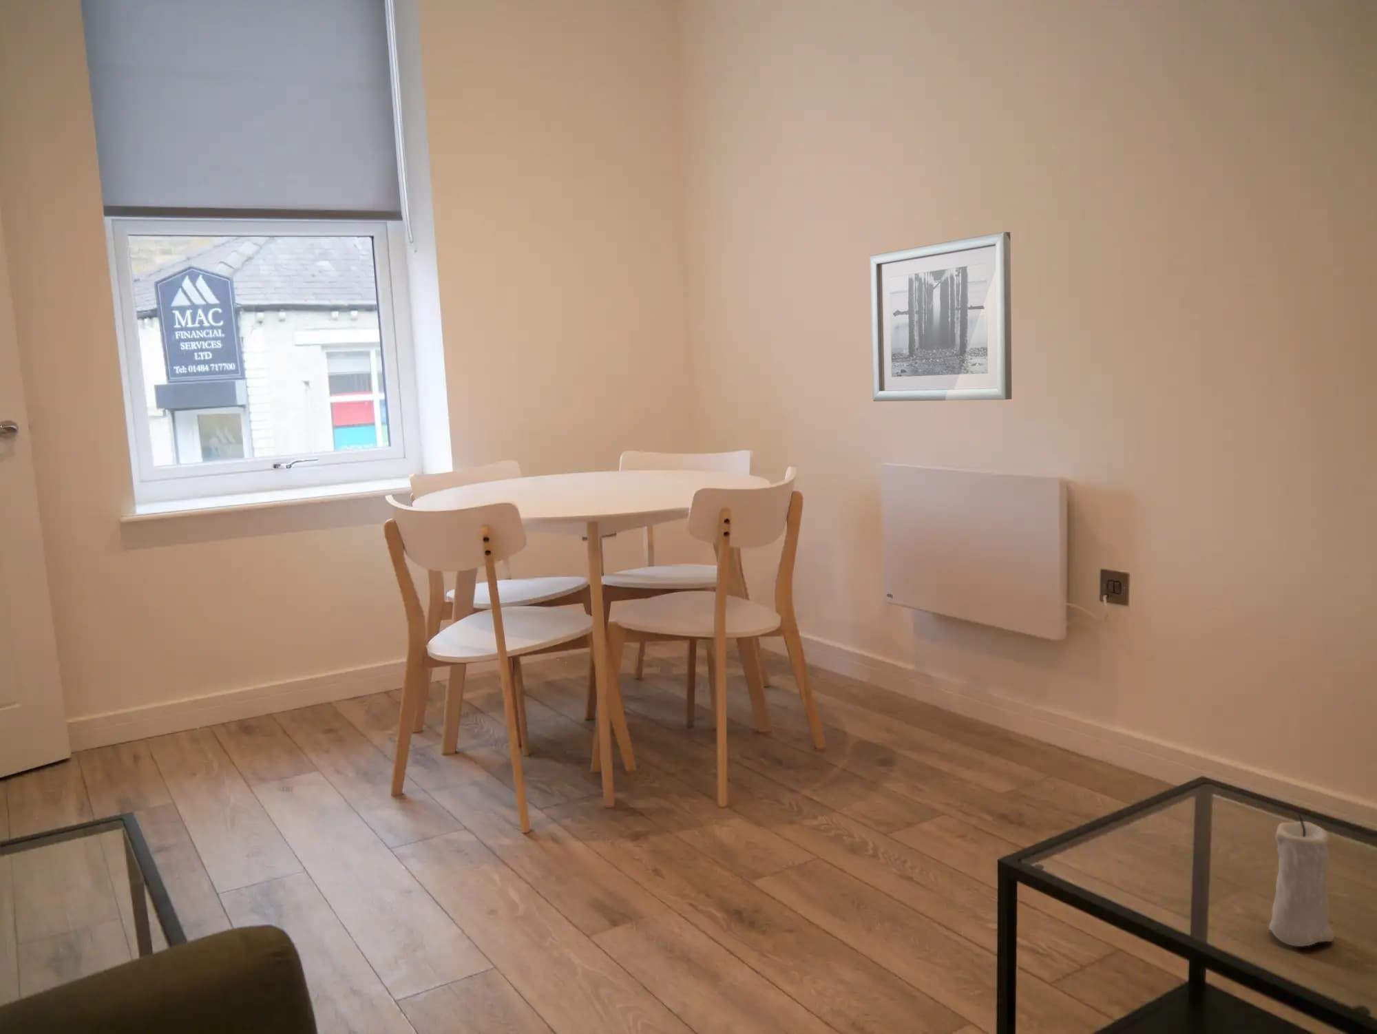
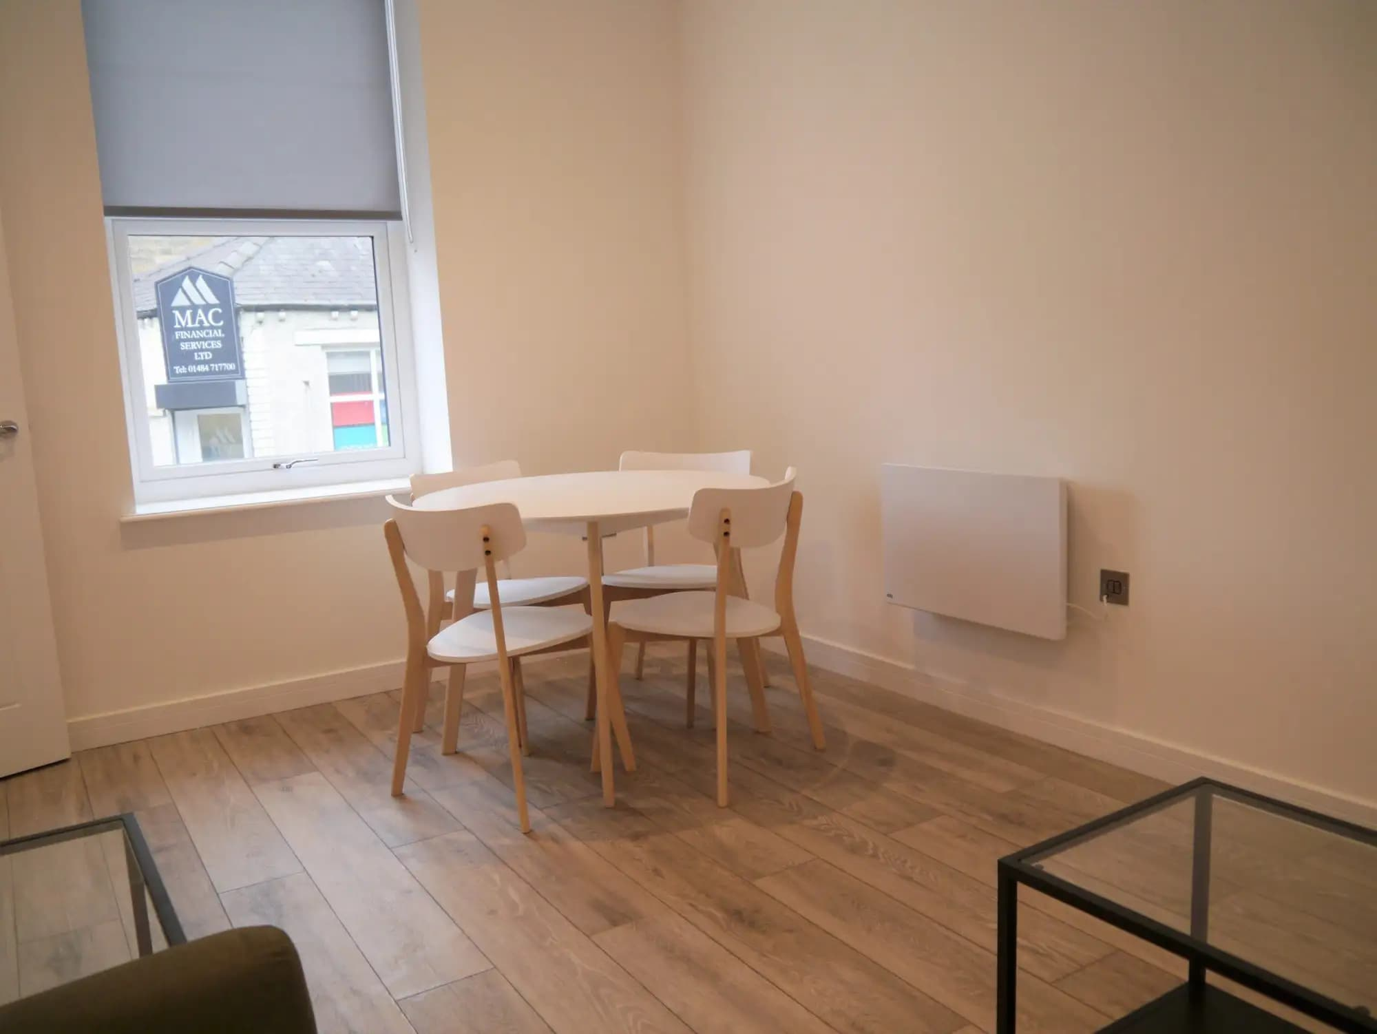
- candle [1268,814,1335,947]
- wall art [869,231,1013,402]
